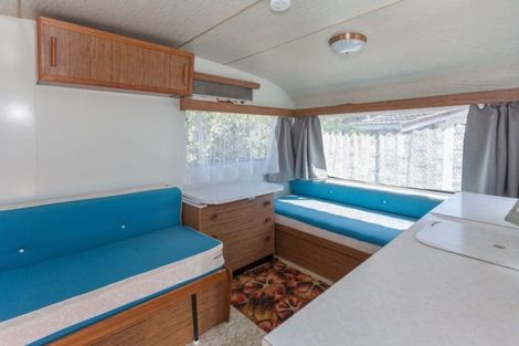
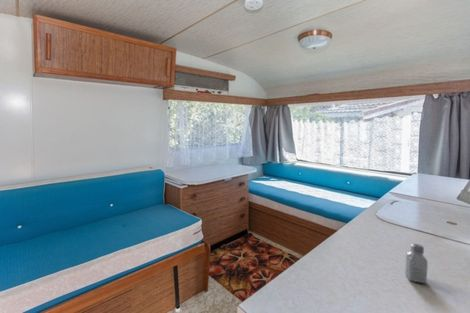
+ saltshaker [404,243,429,284]
